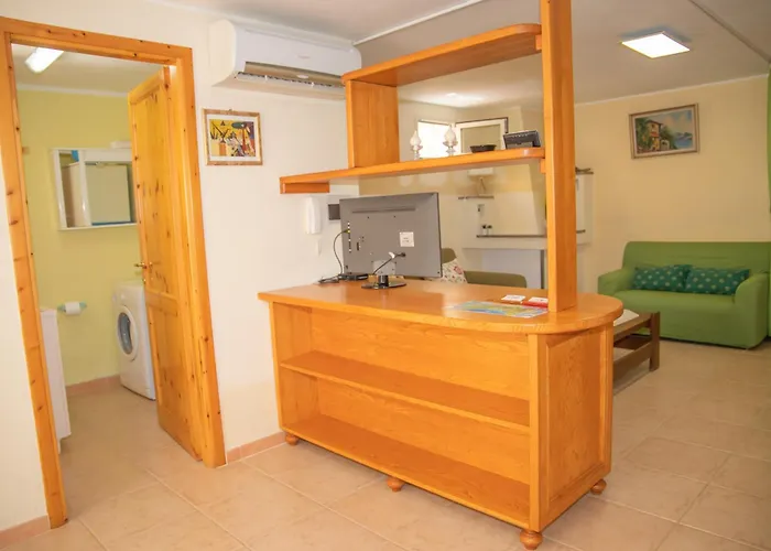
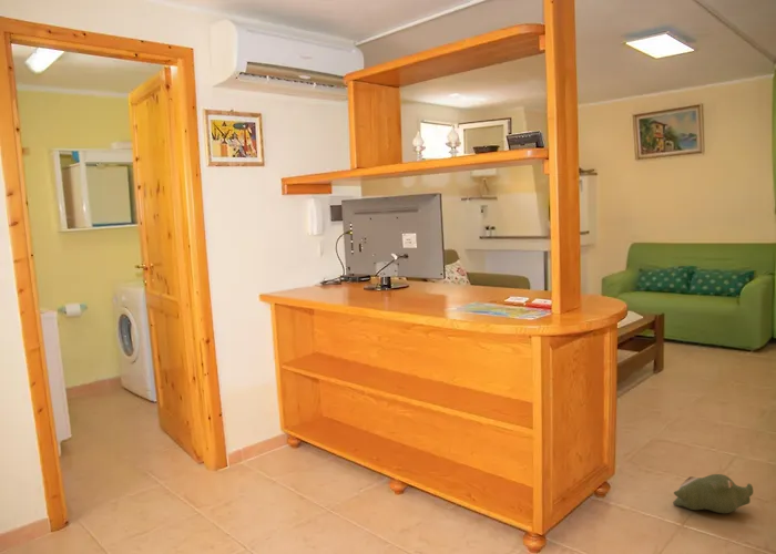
+ plush toy [672,473,754,514]
